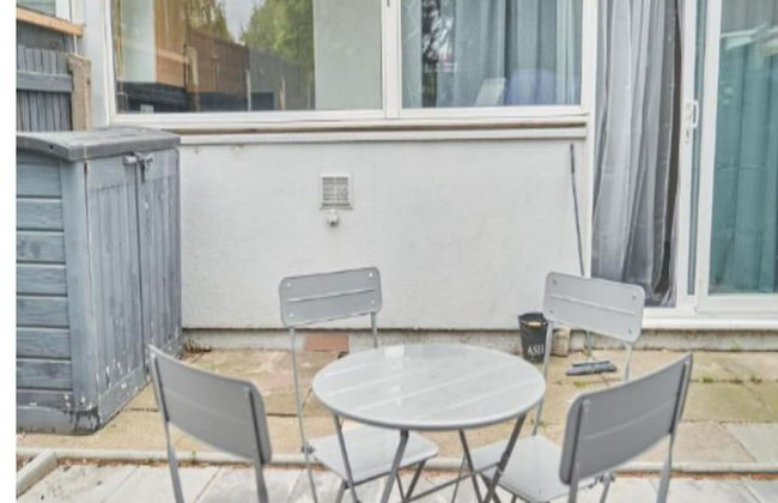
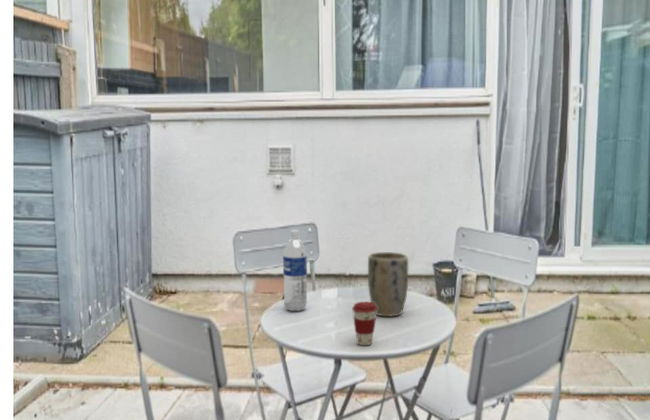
+ plant pot [367,251,409,317]
+ coffee cup [351,301,377,346]
+ water bottle [282,229,308,312]
